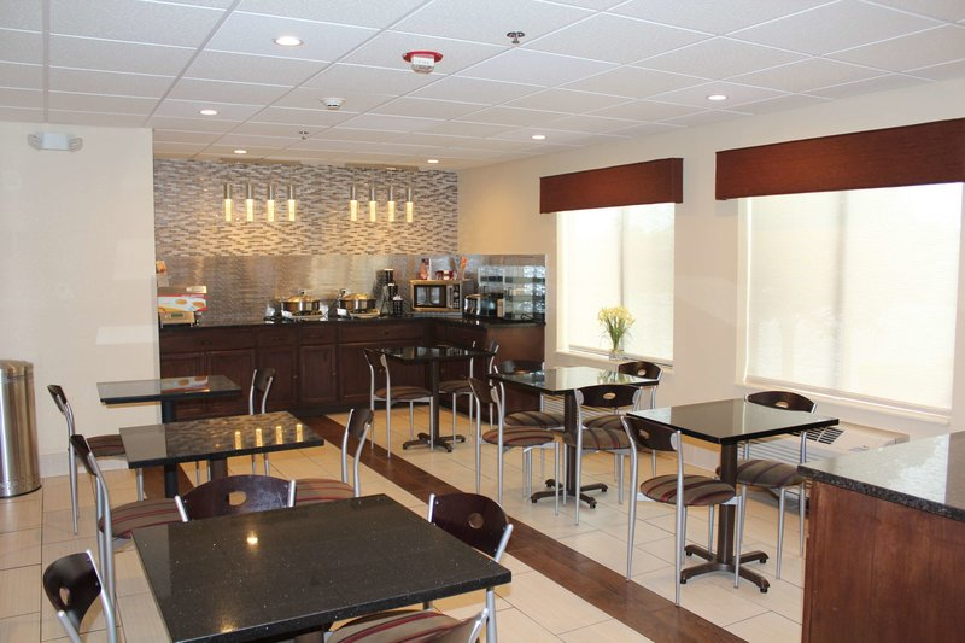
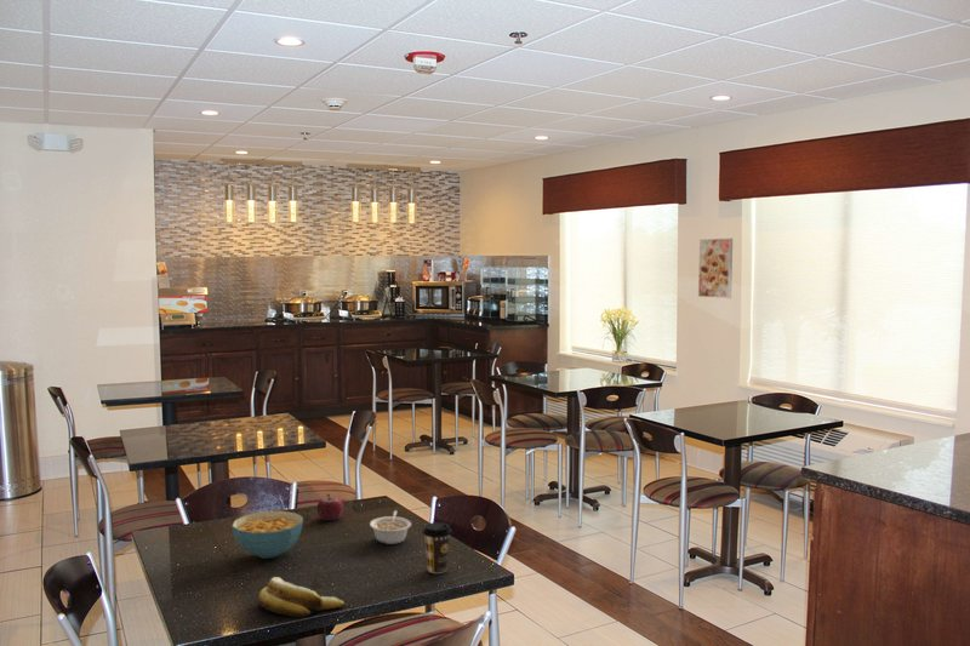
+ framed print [697,238,734,299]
+ fruit [315,492,344,521]
+ banana [257,576,346,618]
+ cereal bowl [230,510,304,560]
+ legume [369,509,412,545]
+ coffee cup [422,521,452,574]
